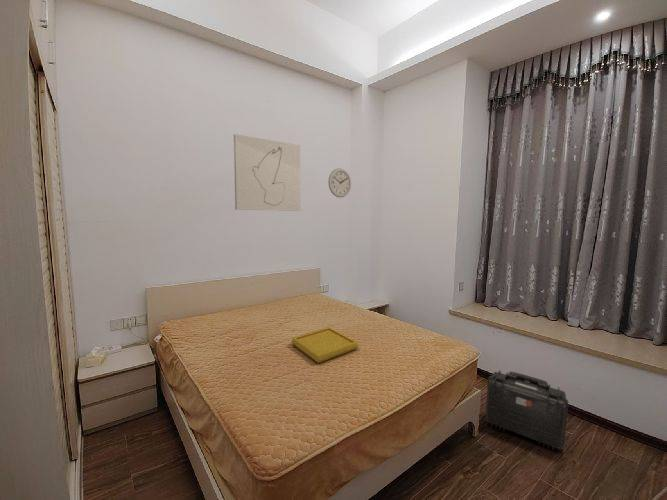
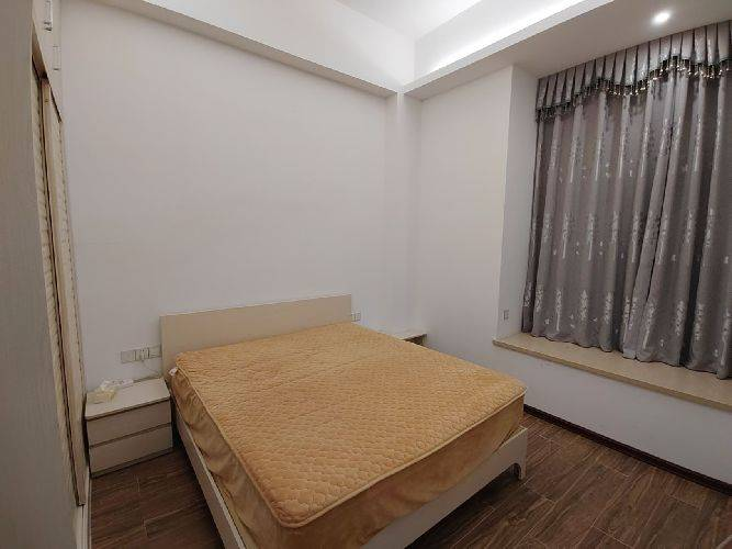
- serving tray [290,326,359,364]
- wall clock [327,167,352,198]
- backpack [484,369,569,451]
- wall art [233,133,301,212]
